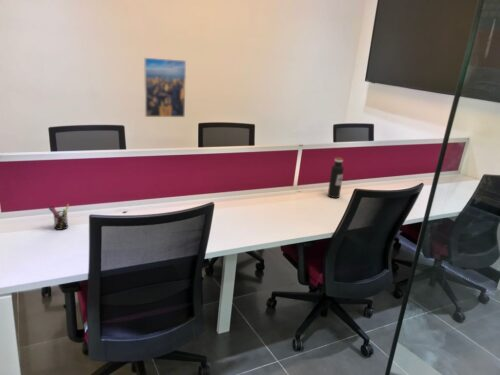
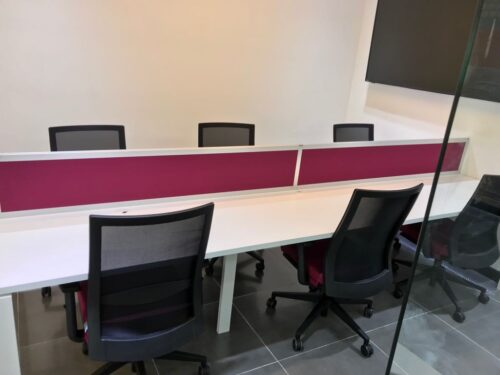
- pen holder [47,203,70,231]
- water bottle [327,156,345,199]
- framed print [143,57,187,118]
